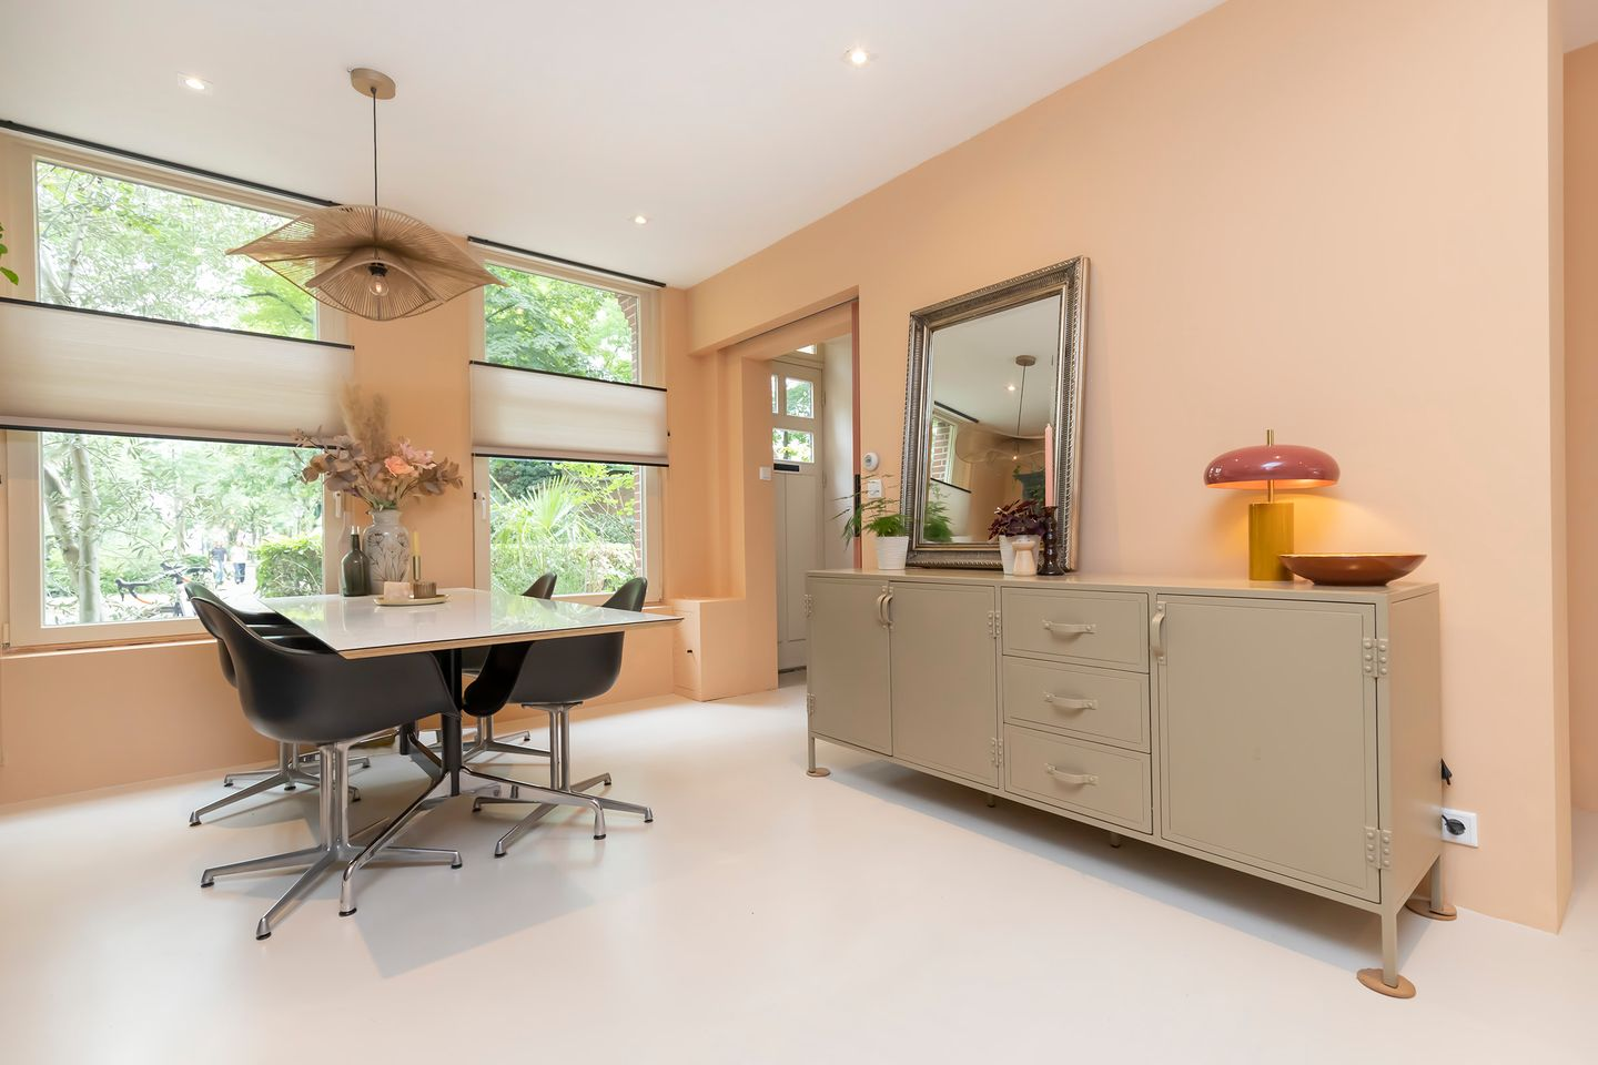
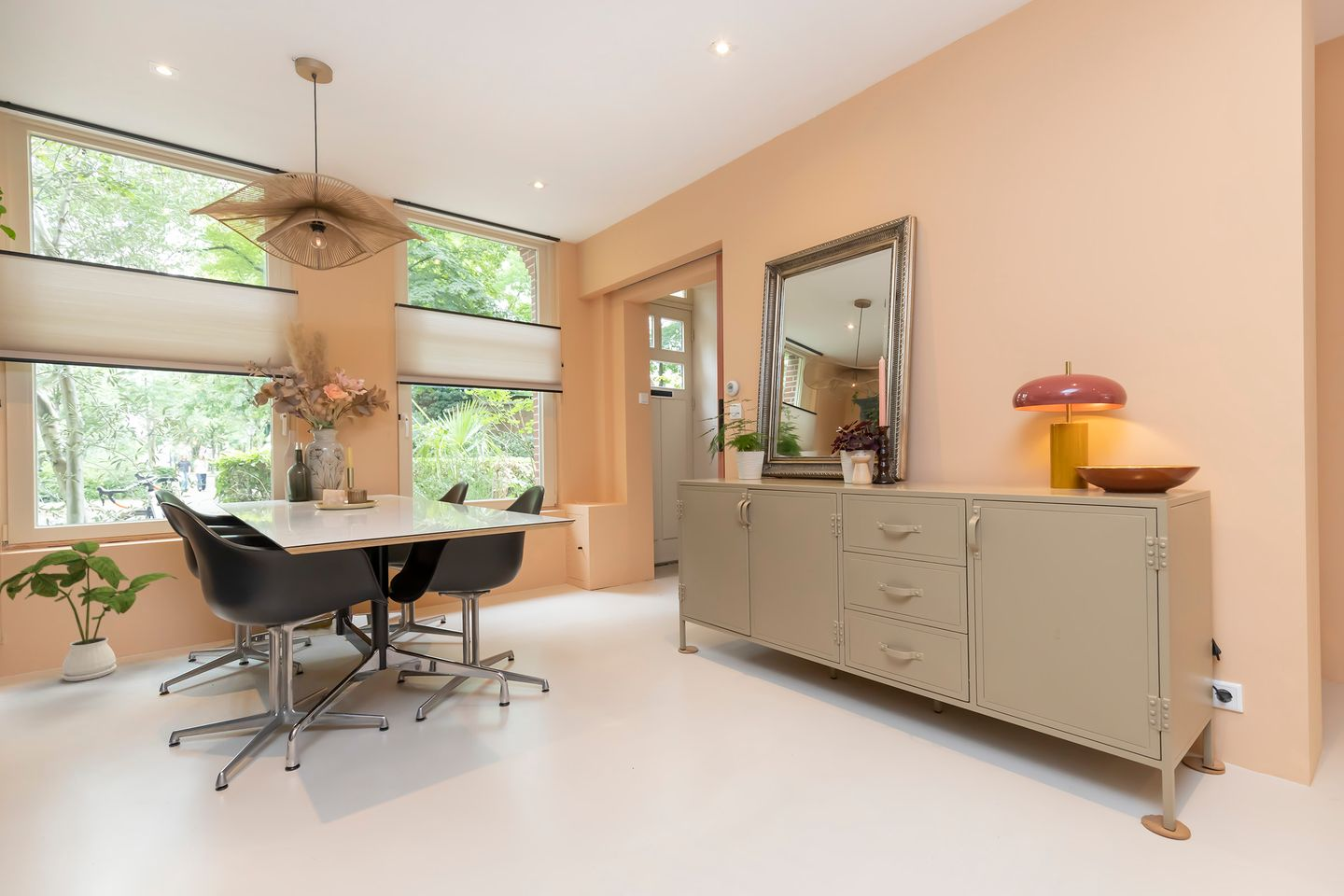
+ house plant [0,540,179,682]
